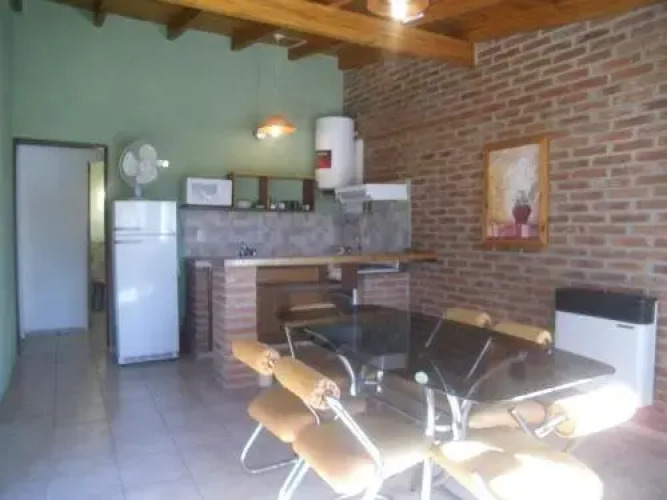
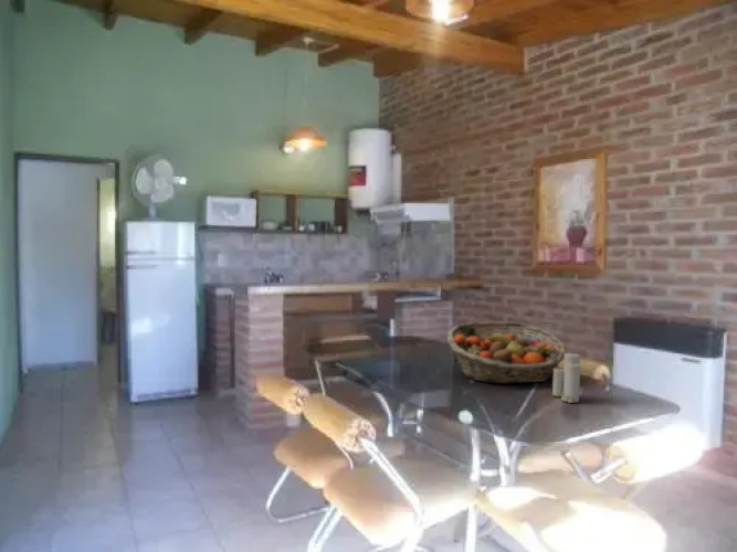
+ fruit basket [446,321,569,384]
+ candle [551,352,581,404]
